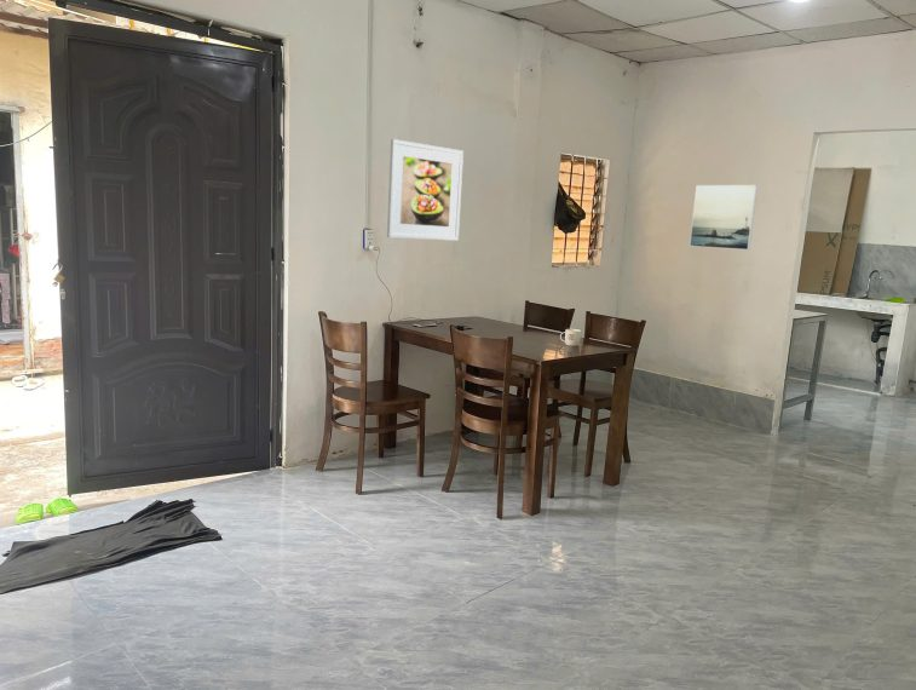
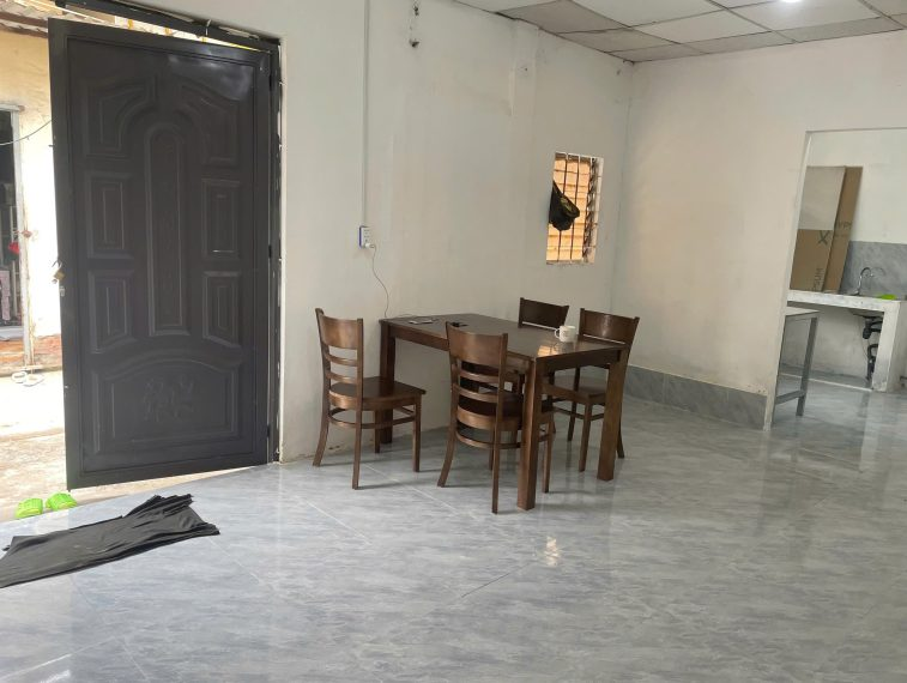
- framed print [386,138,465,242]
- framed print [689,184,759,251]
